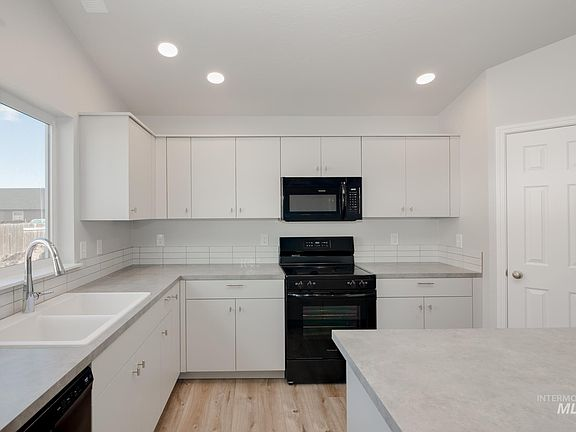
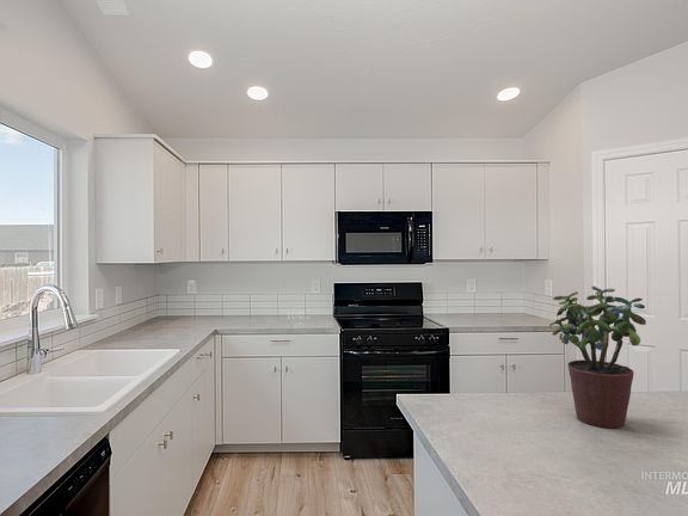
+ potted plant [548,285,647,429]
